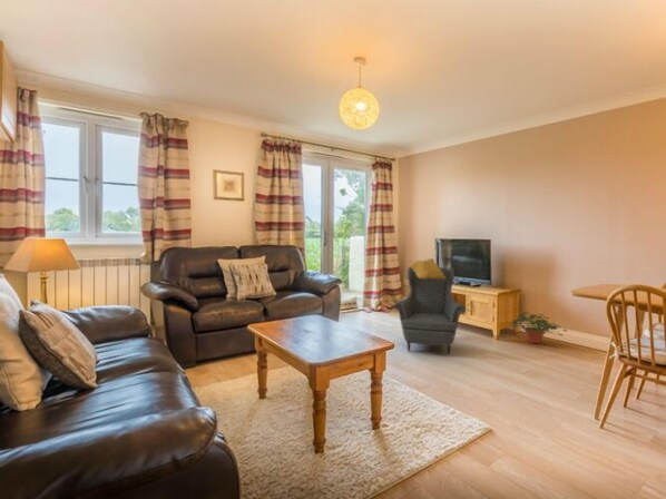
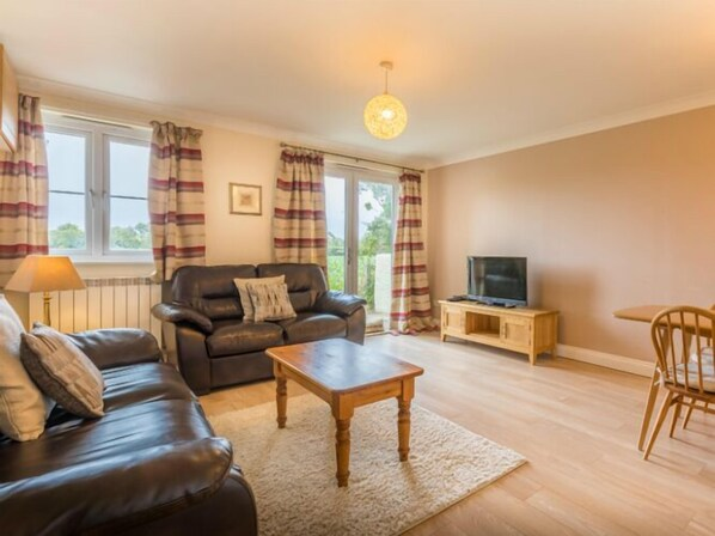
- armchair [393,257,467,355]
- potted plant [511,311,569,344]
